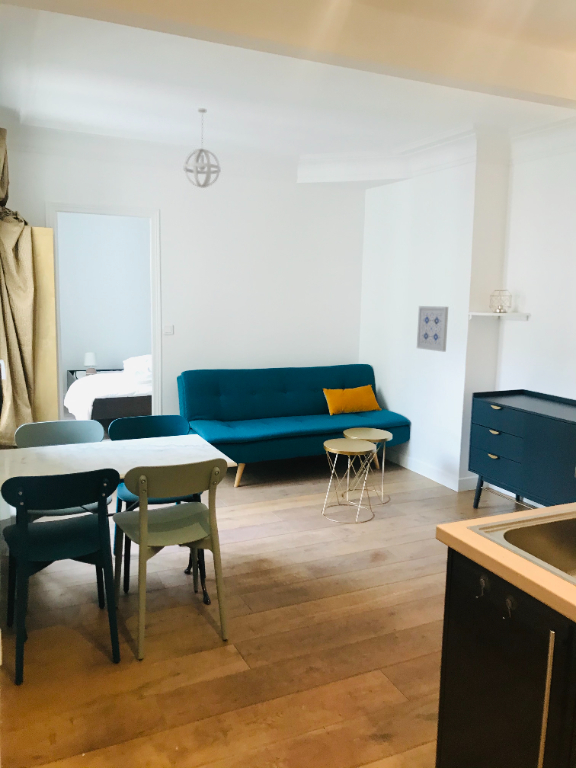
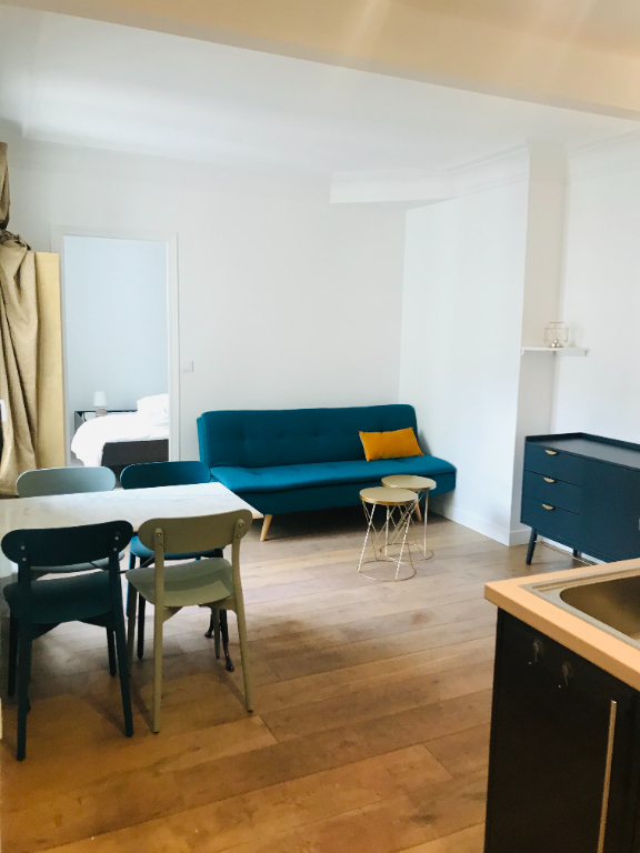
- pendant light [183,107,222,189]
- wall art [416,305,449,353]
